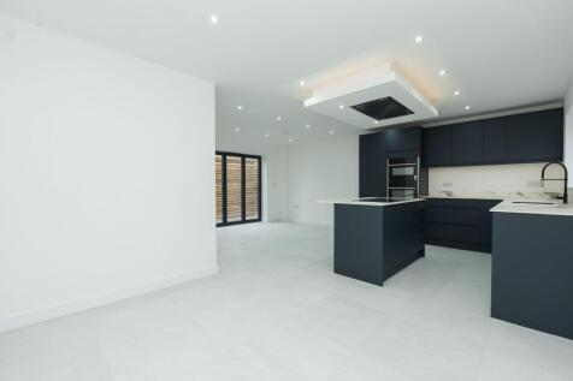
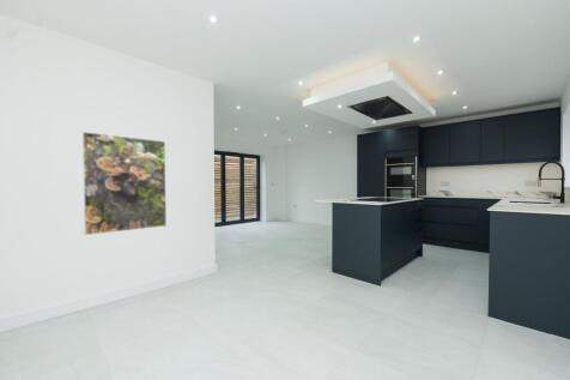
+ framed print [81,131,168,236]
